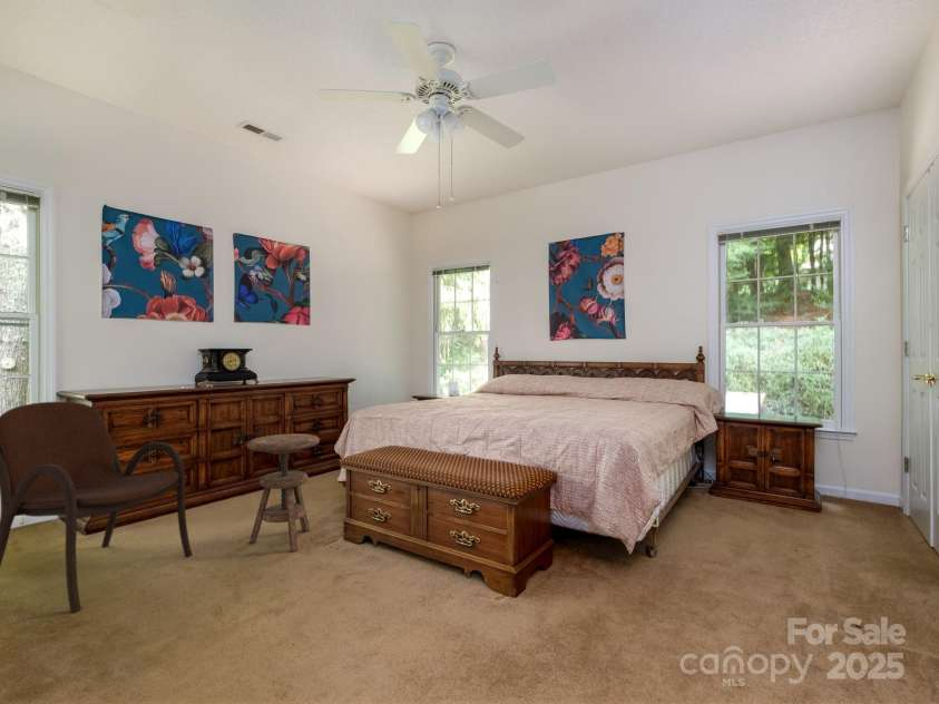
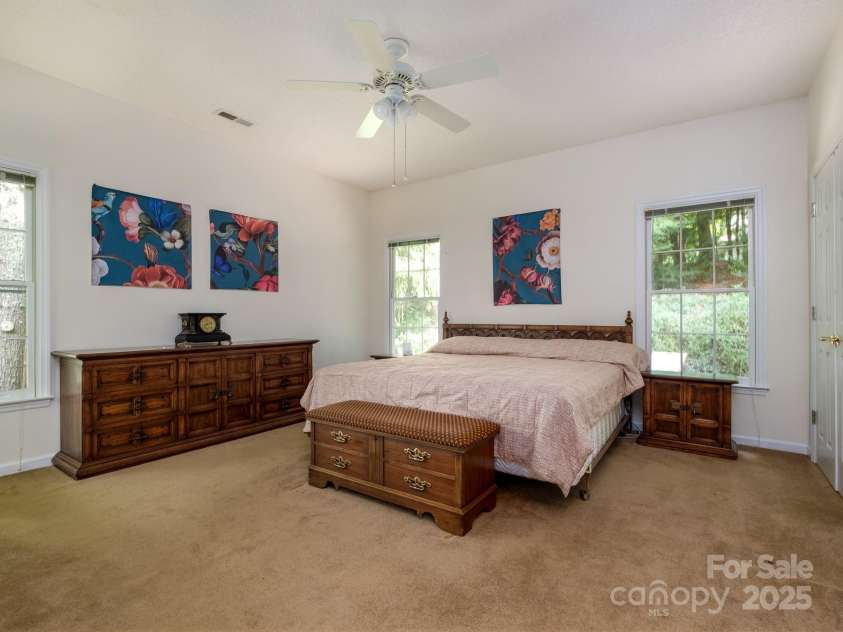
- side table [246,433,321,553]
- armchair [0,401,193,614]
